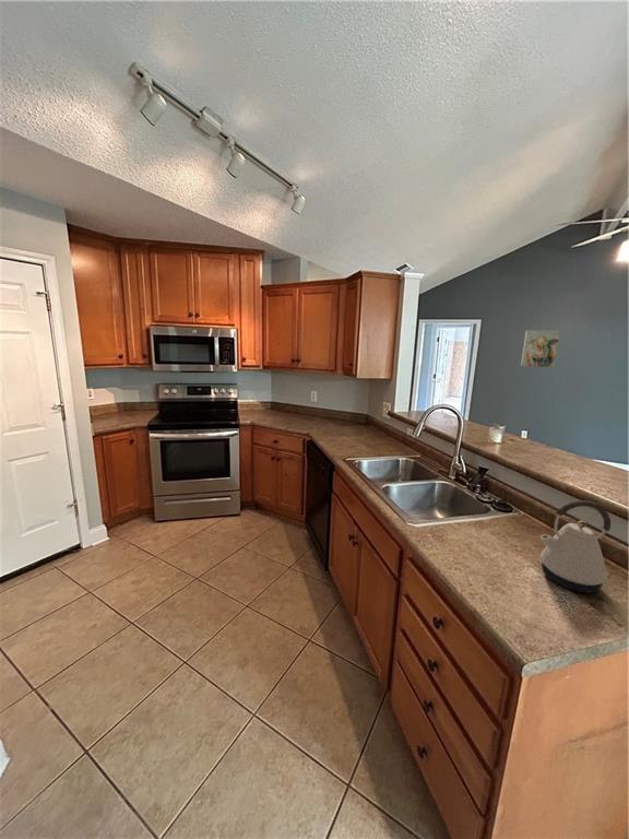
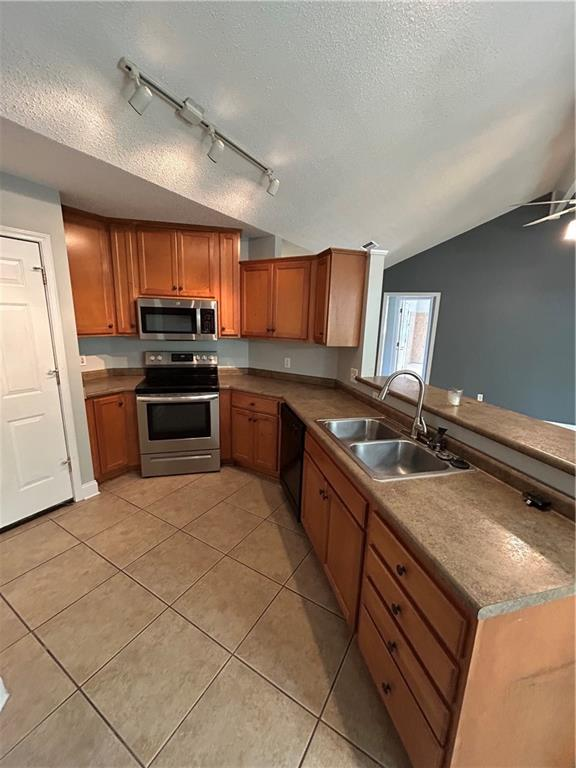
- kettle [539,499,612,594]
- wall art [520,330,561,368]
